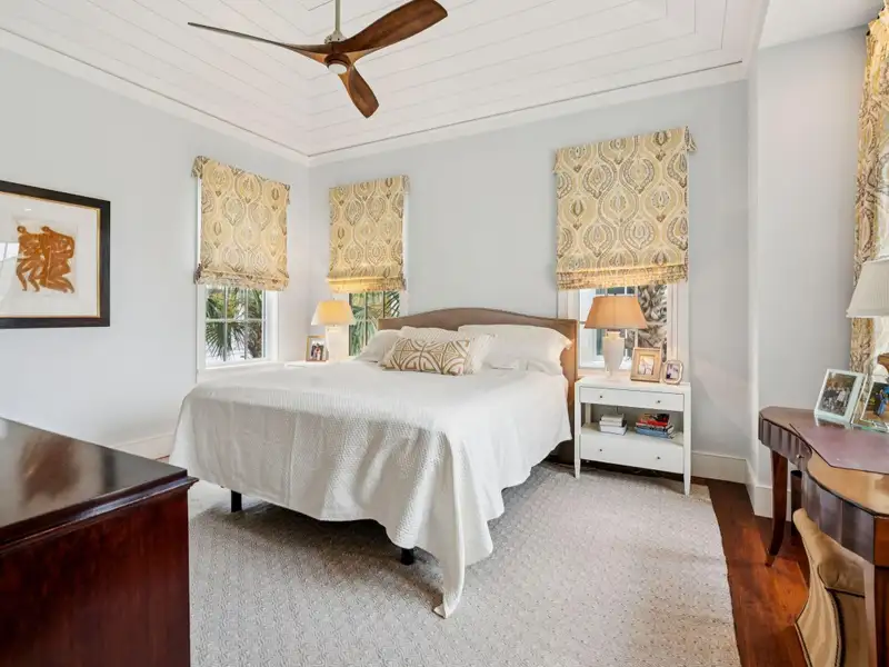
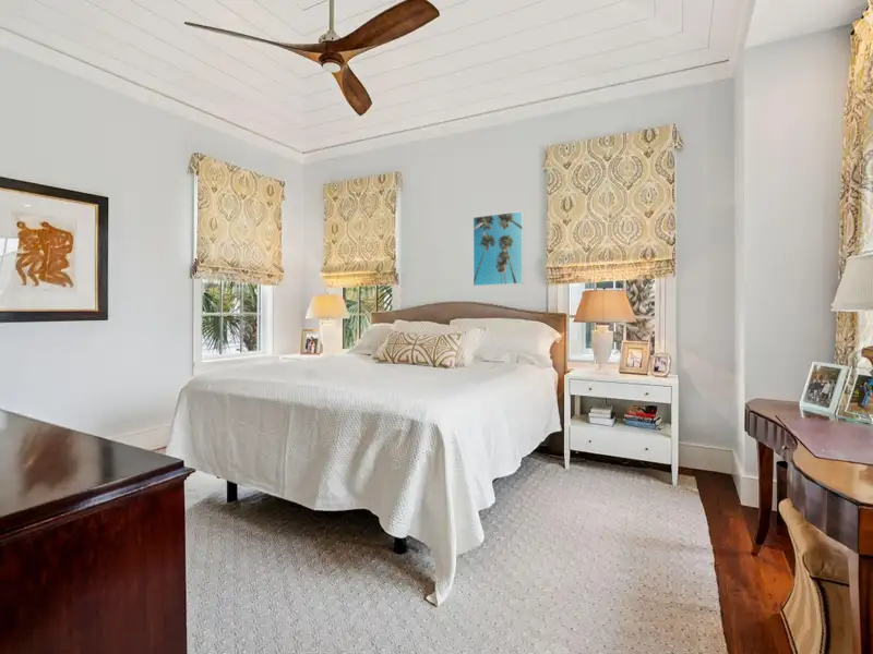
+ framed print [471,210,525,288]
